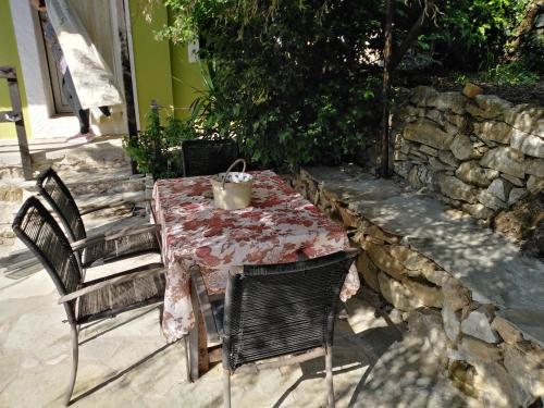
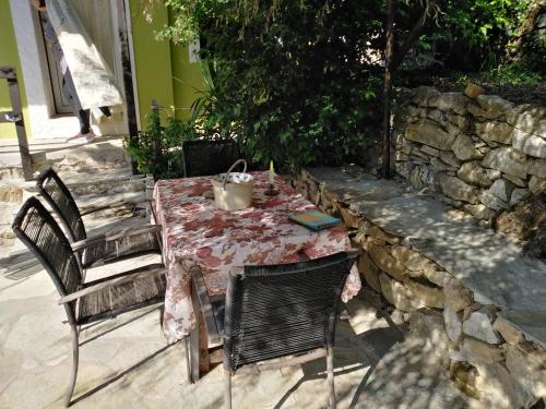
+ candle [263,160,284,195]
+ dish towel [286,208,343,230]
